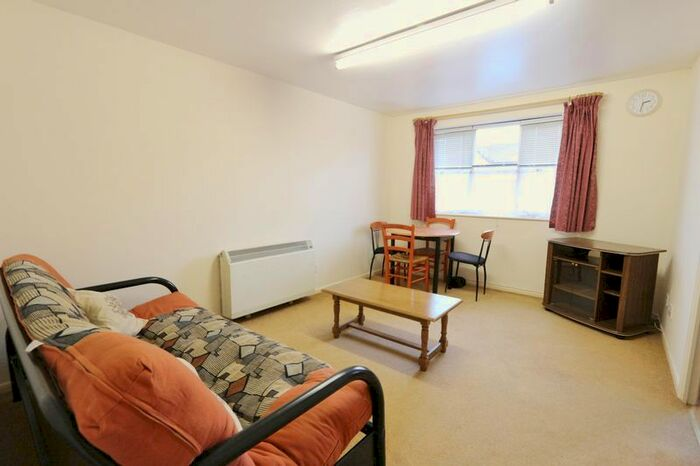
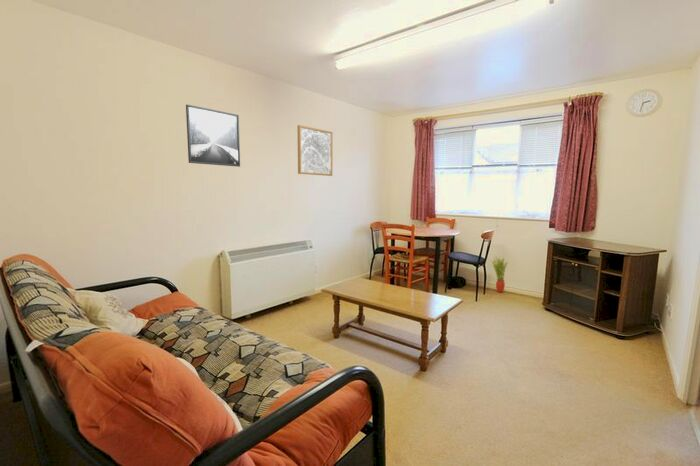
+ potted plant [491,255,509,293]
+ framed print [185,104,241,168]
+ wall art [297,124,333,177]
